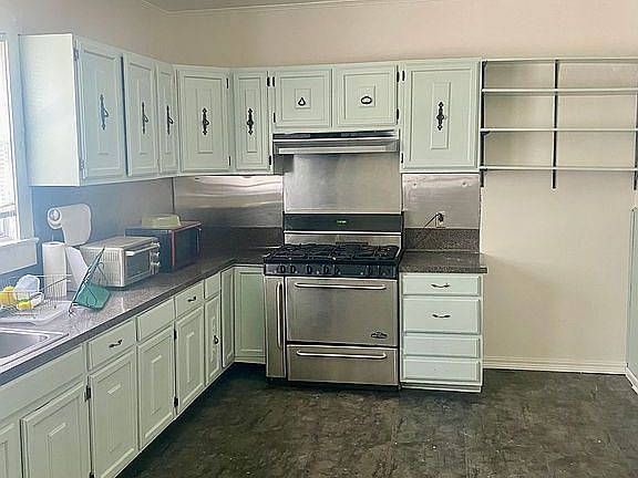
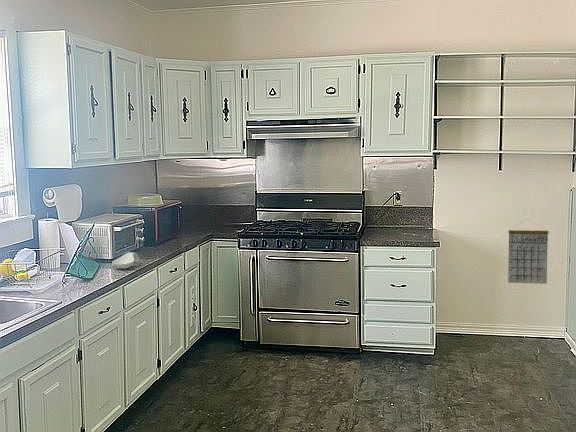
+ calendar [507,217,550,285]
+ spoon rest [111,251,140,270]
